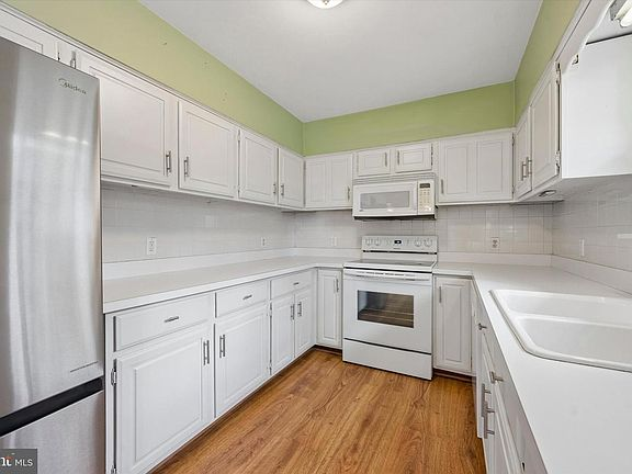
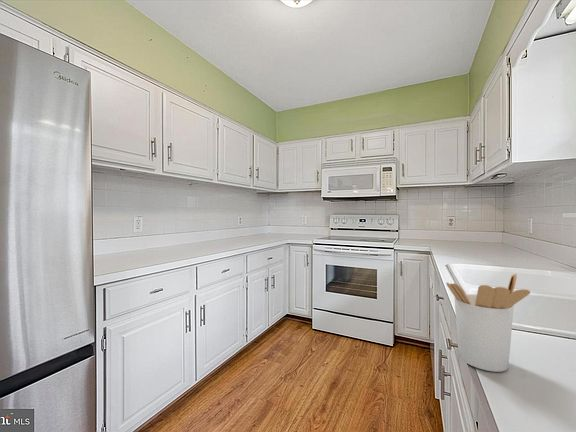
+ utensil holder [445,273,531,373]
